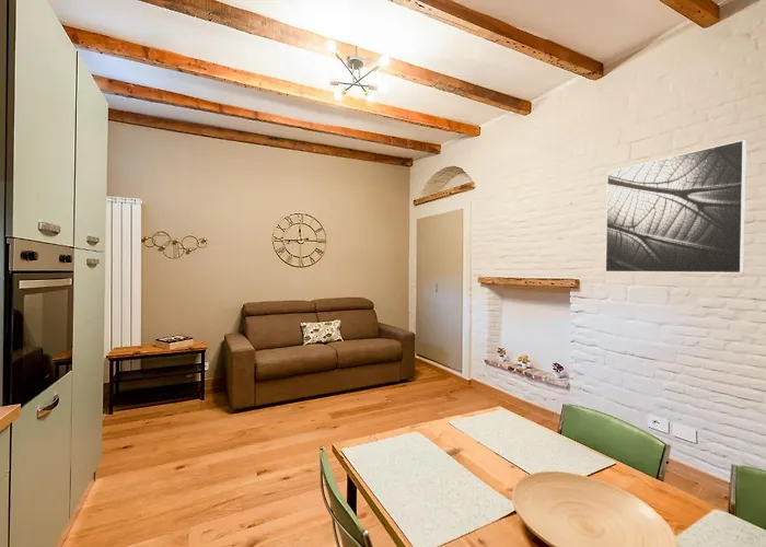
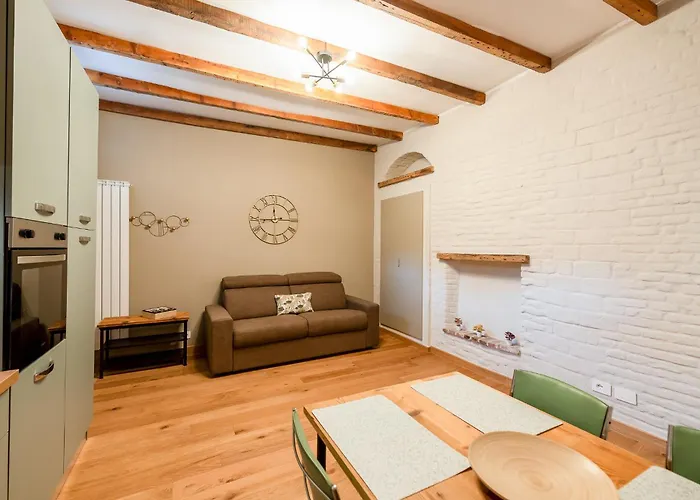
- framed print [604,139,747,275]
